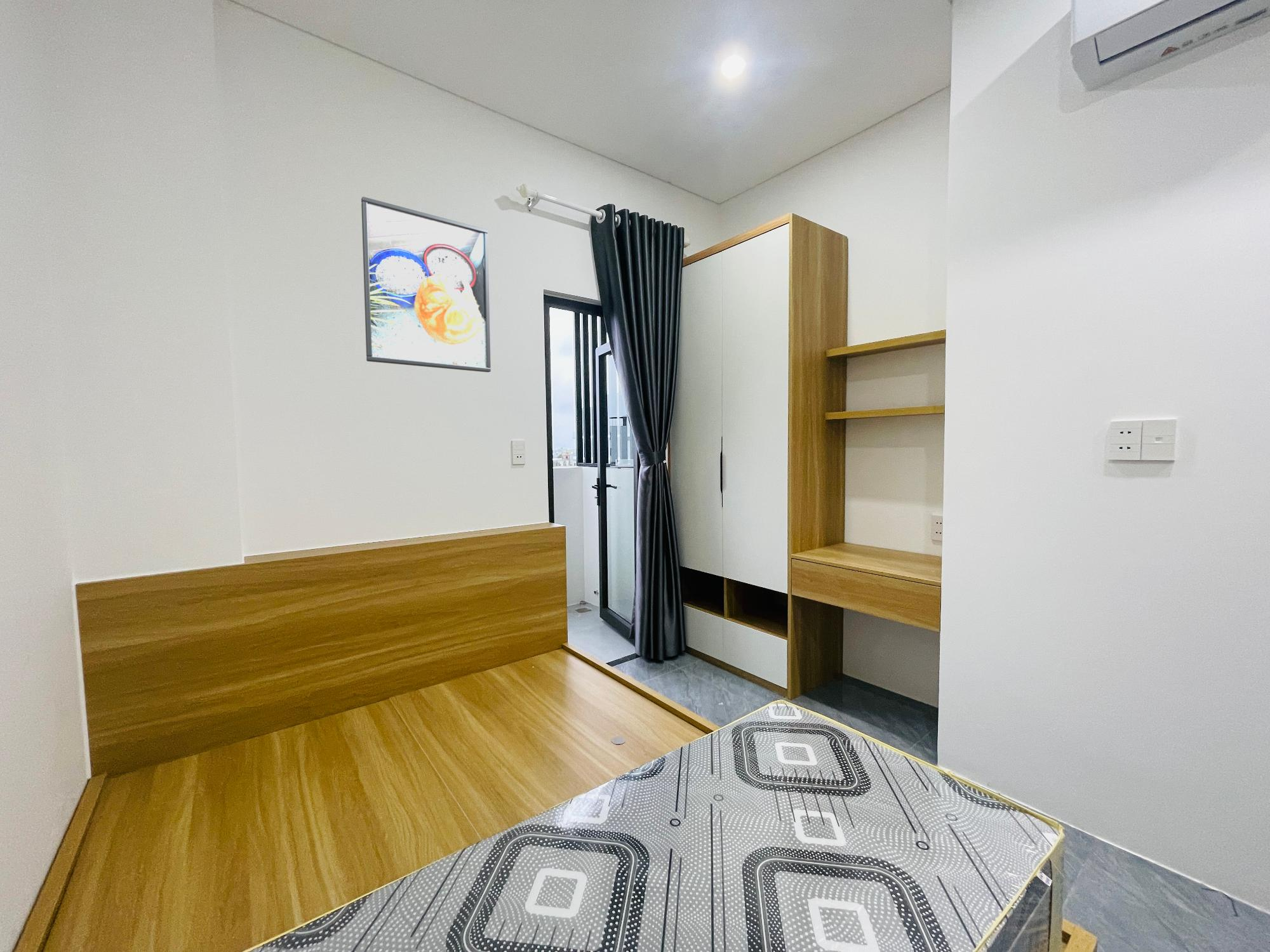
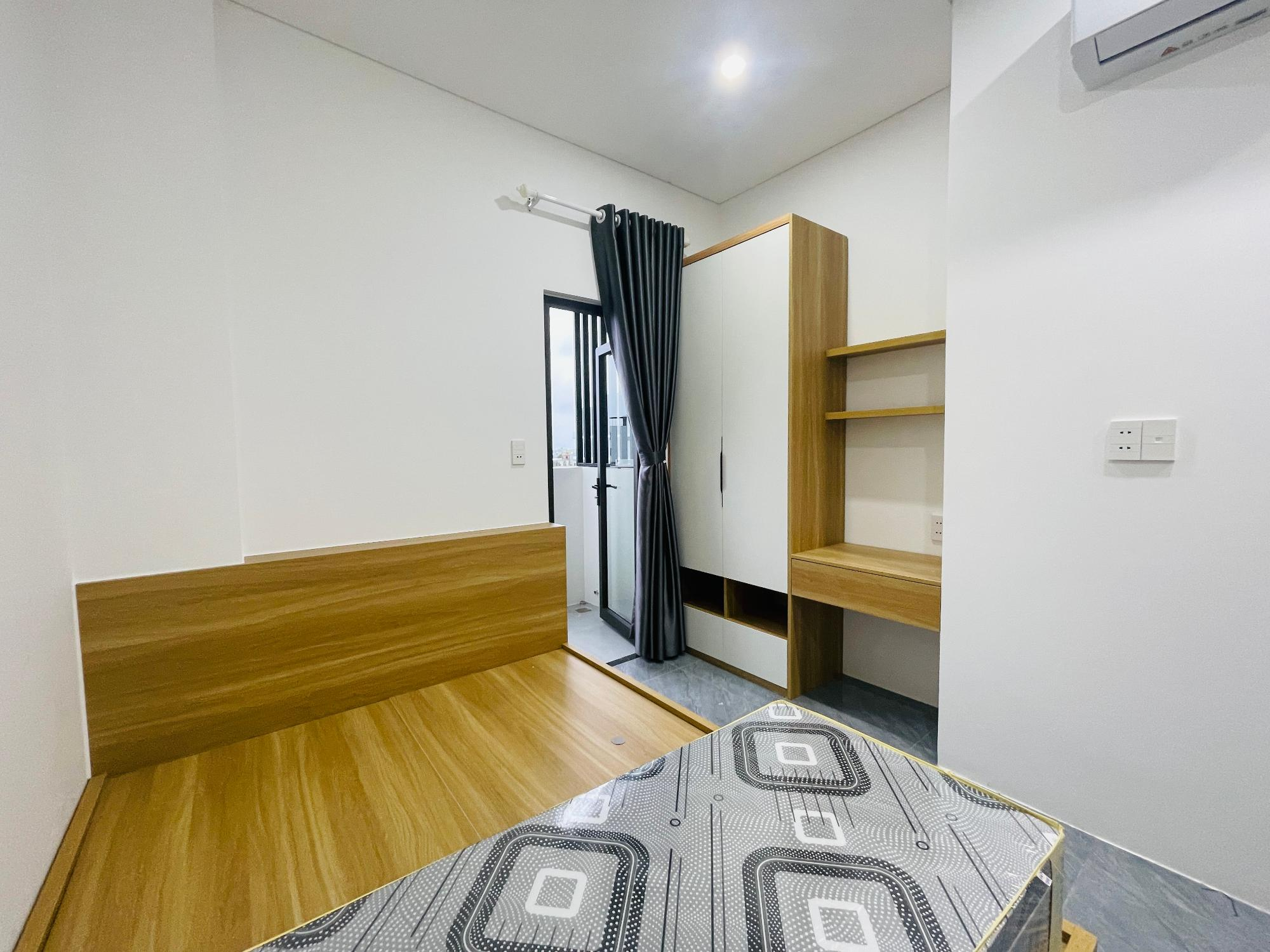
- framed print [361,196,491,373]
